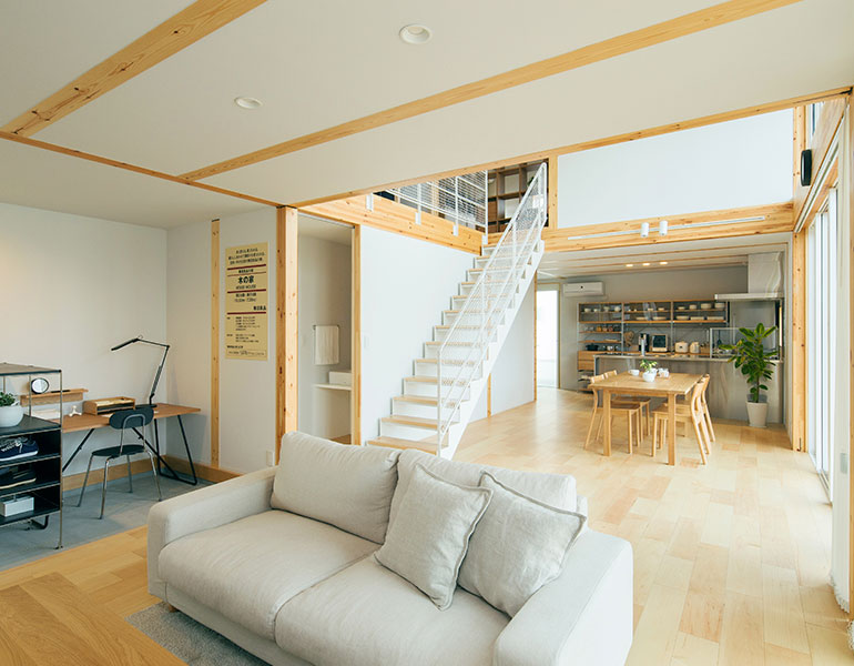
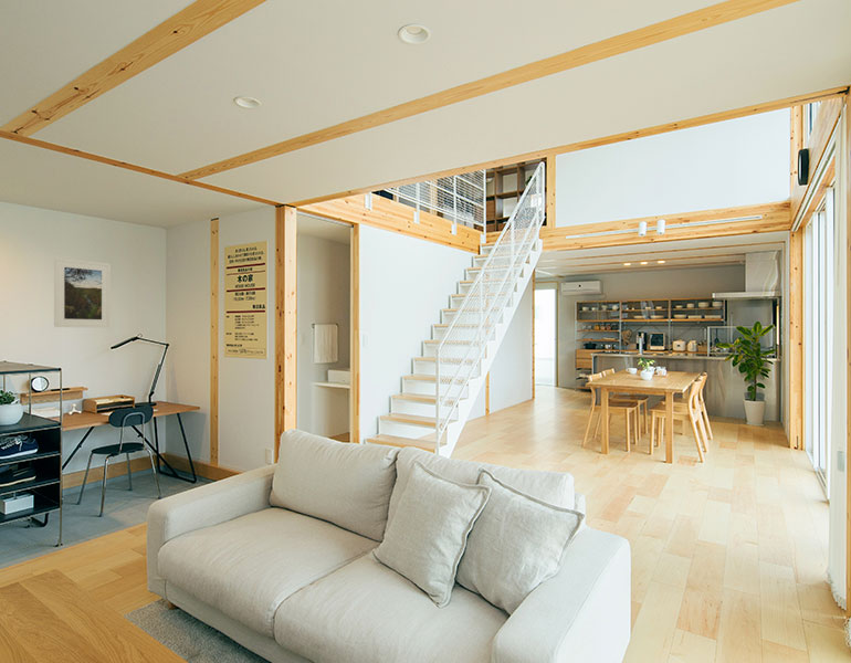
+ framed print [53,256,112,328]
